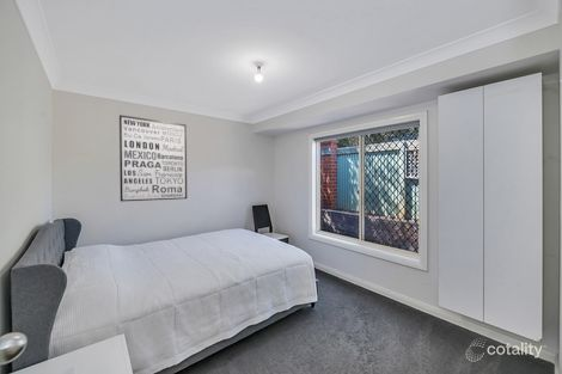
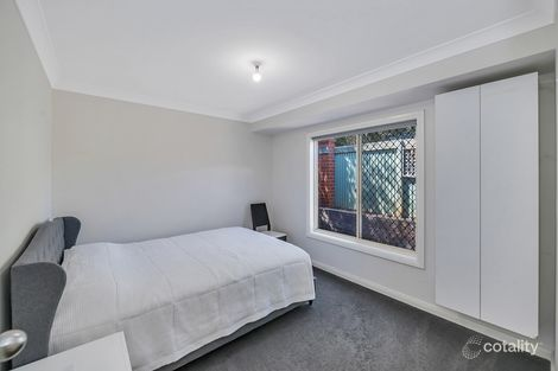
- wall art [118,114,188,202]
